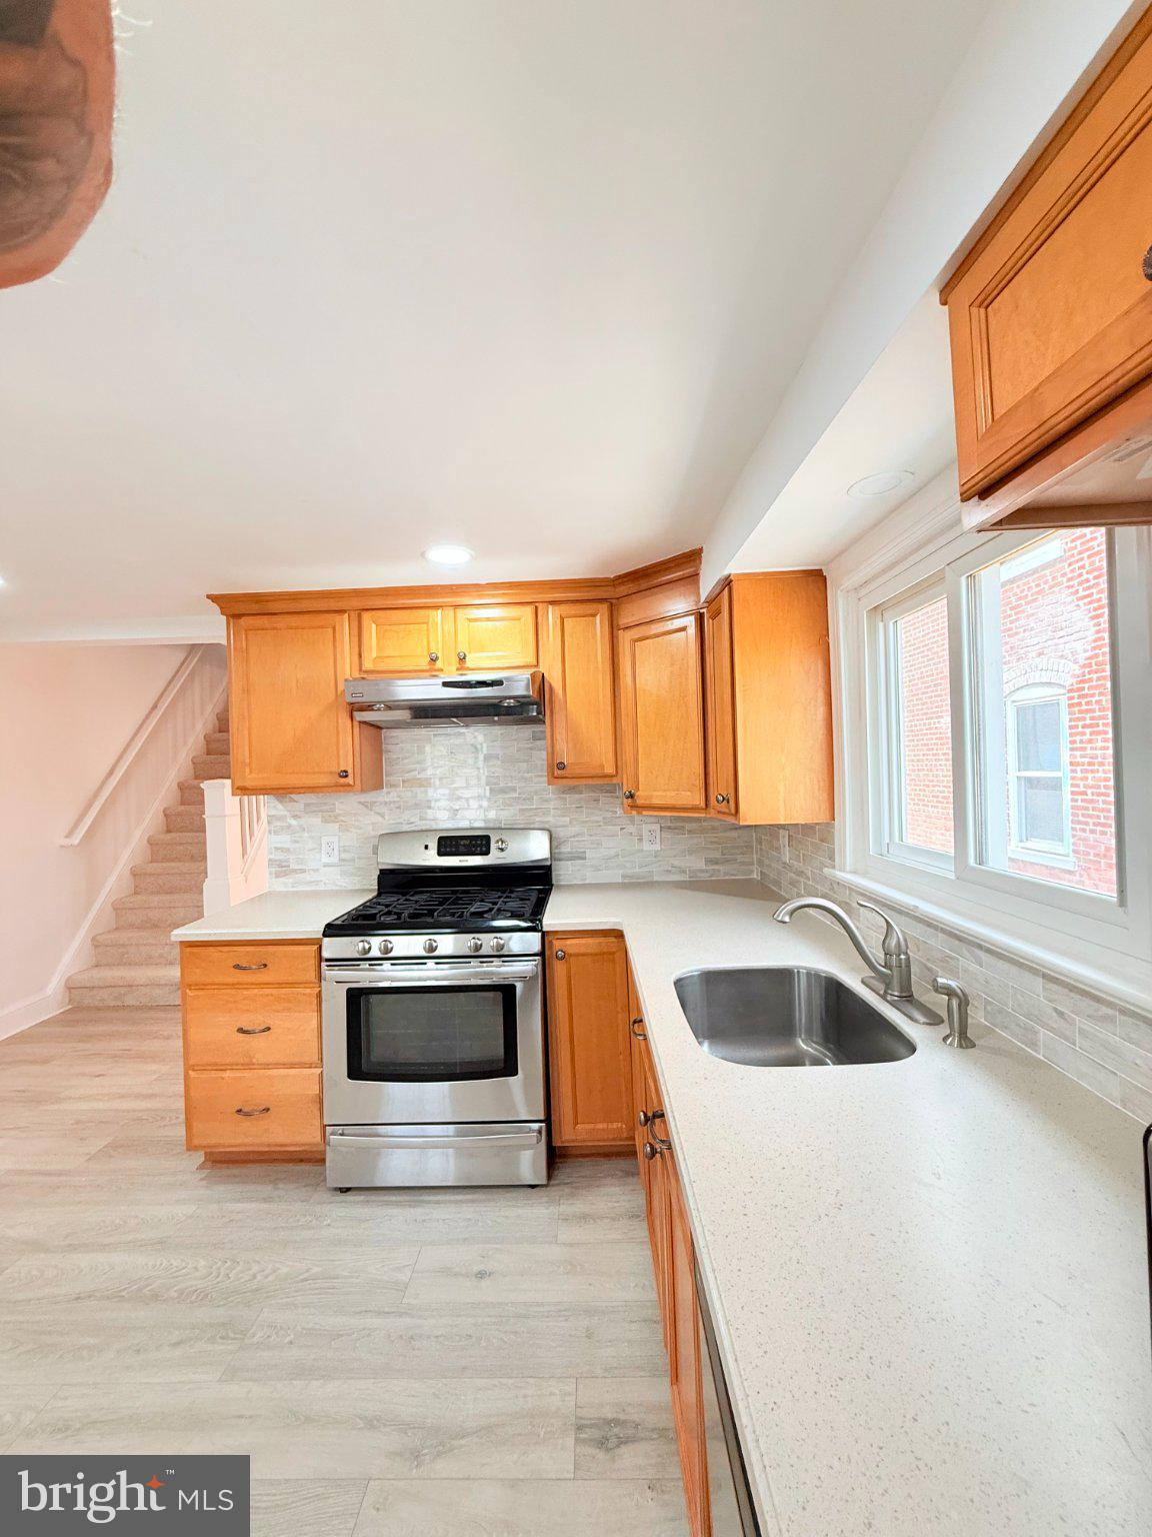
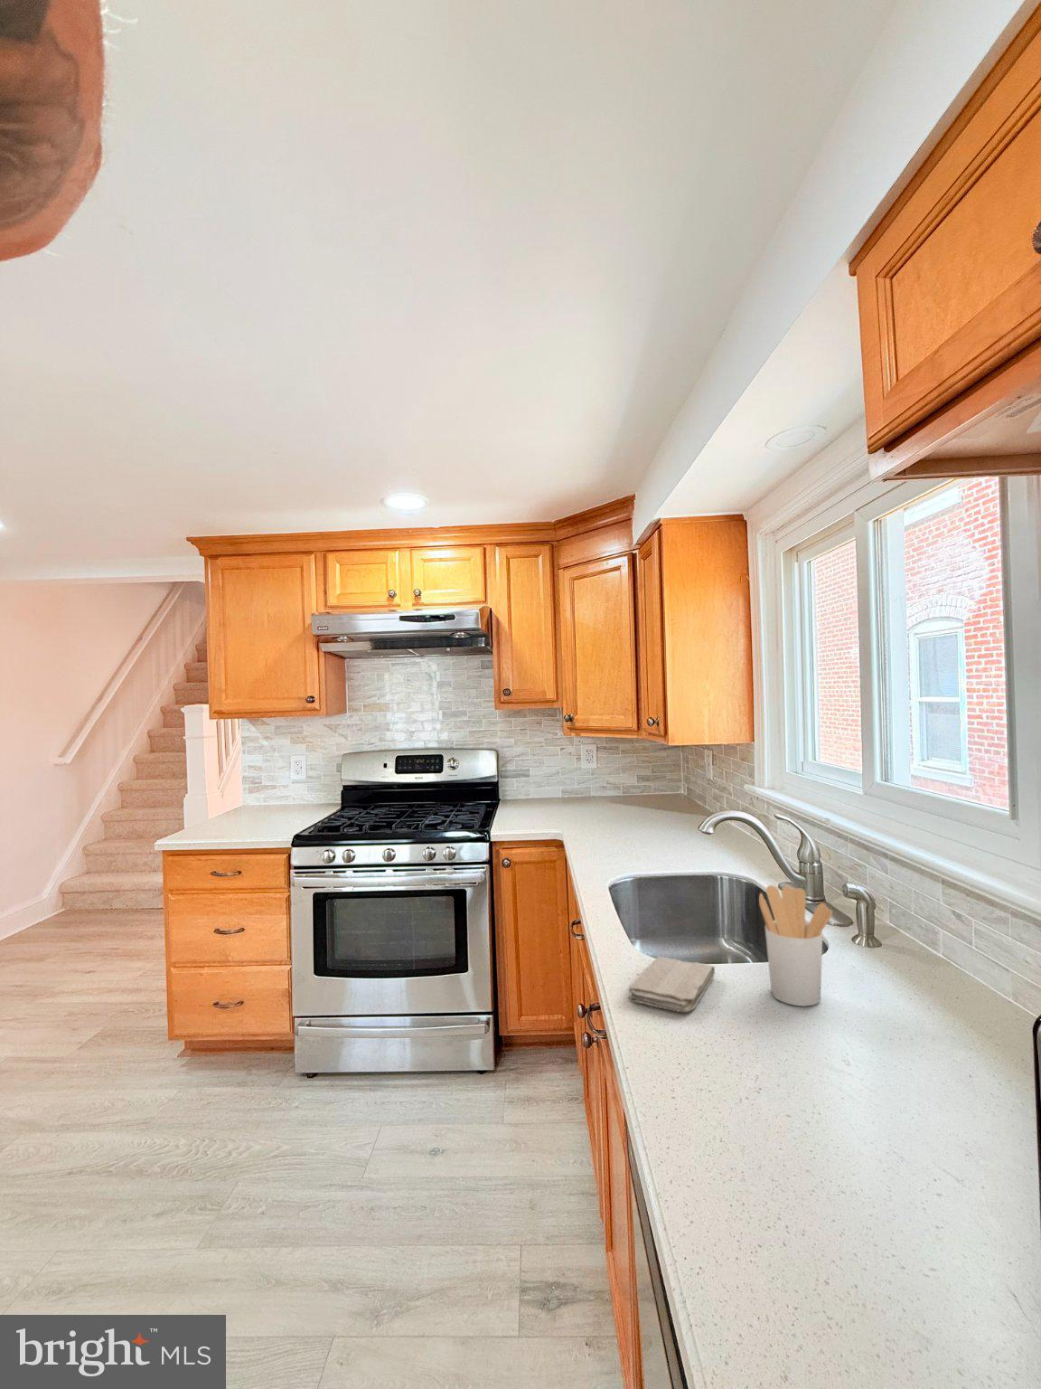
+ washcloth [628,956,715,1013]
+ utensil holder [758,885,833,1007]
